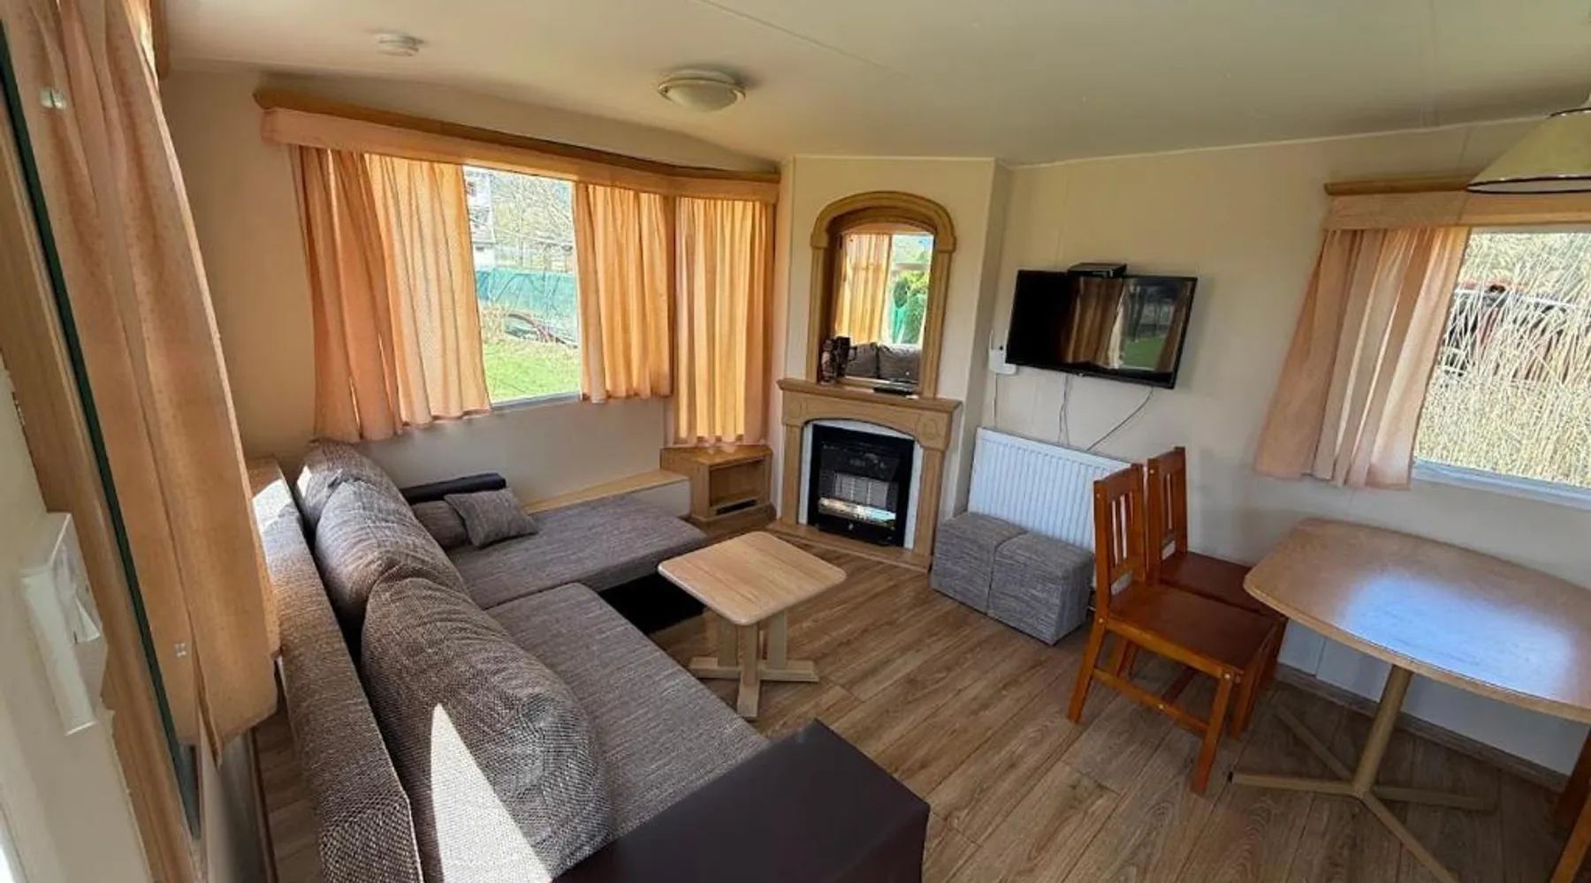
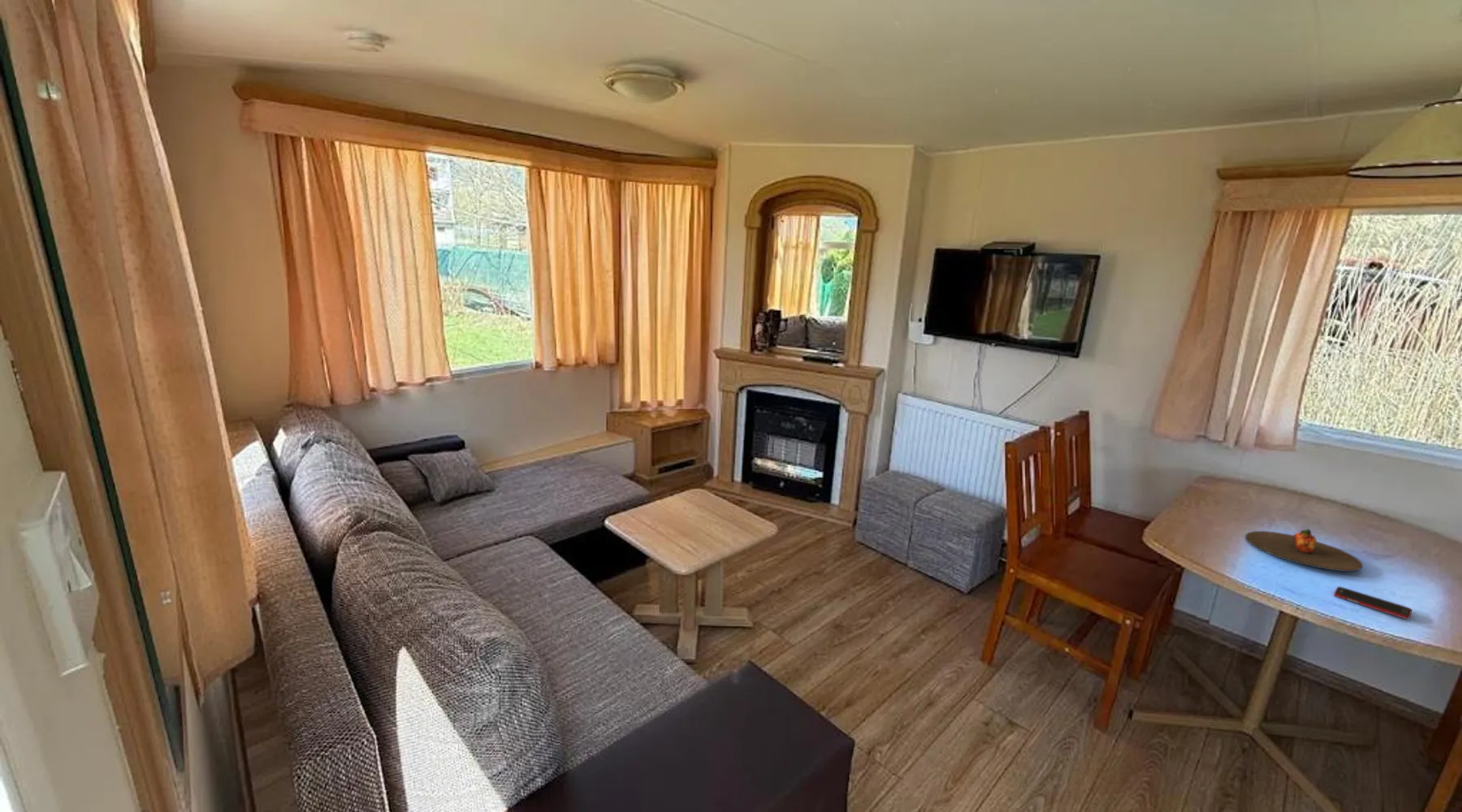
+ cell phone [1333,585,1412,620]
+ plate [1245,528,1364,572]
